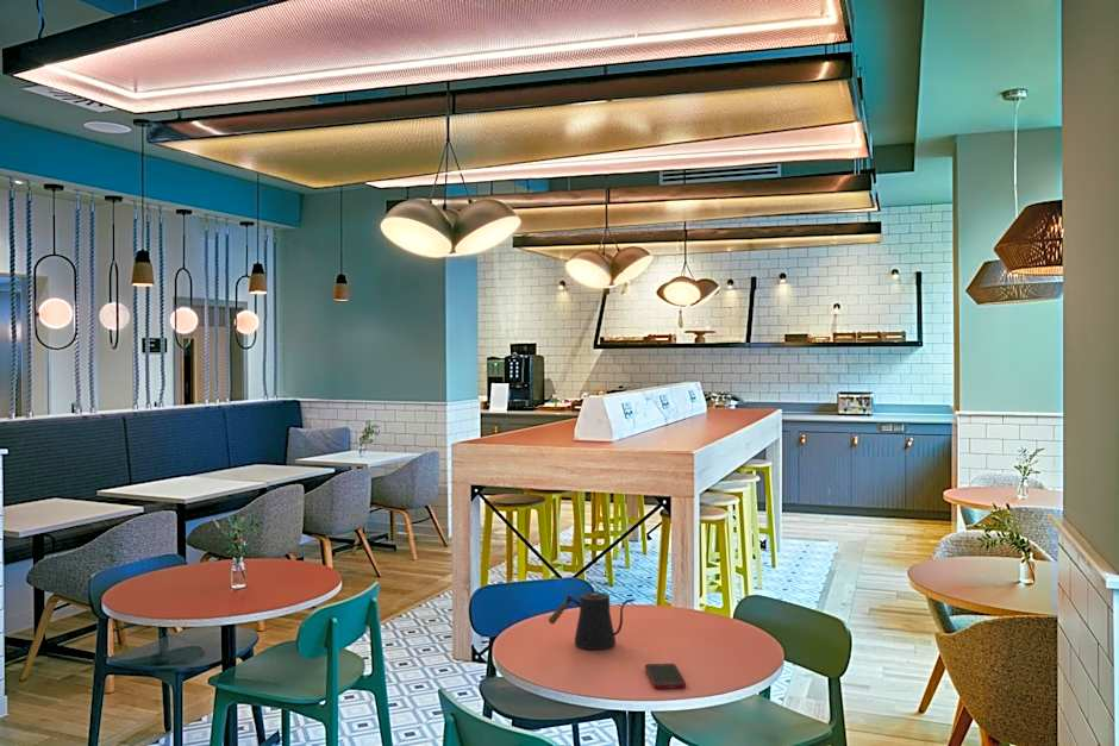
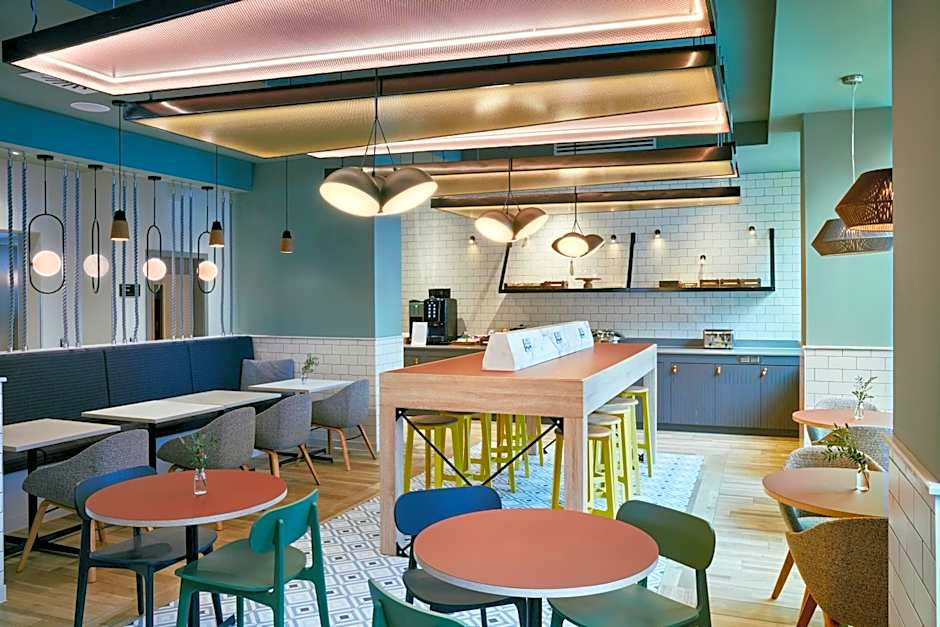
- kettle [548,591,636,651]
- cell phone [644,663,687,690]
